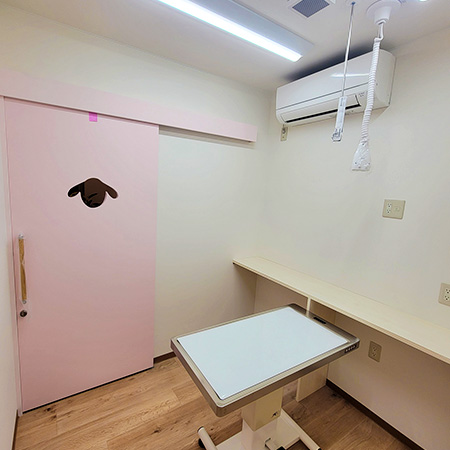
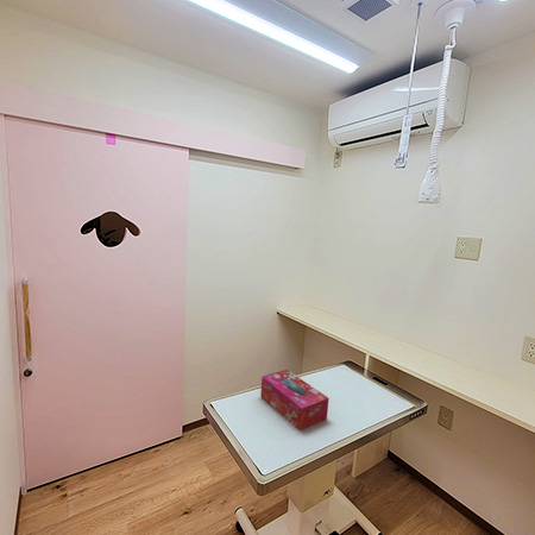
+ tissue box [259,369,329,432]
